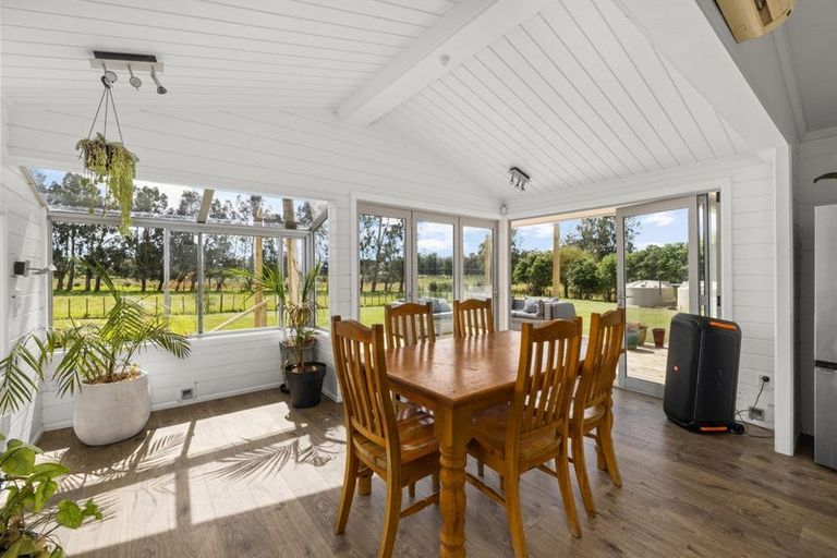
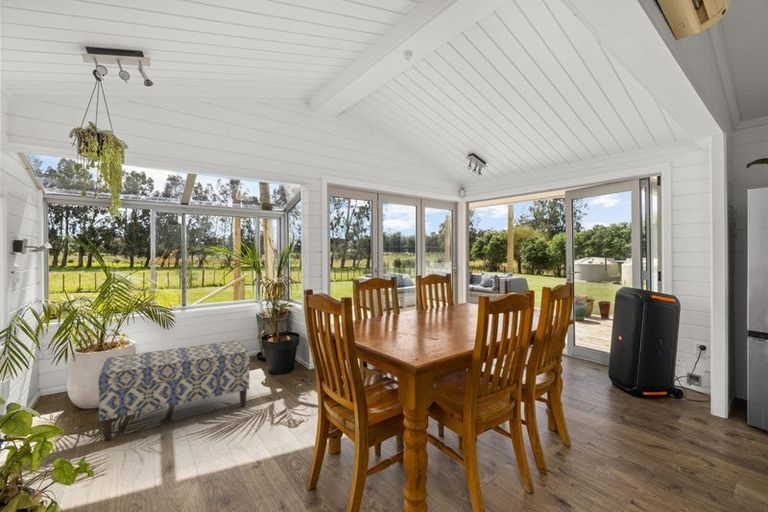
+ bench [97,340,251,441]
